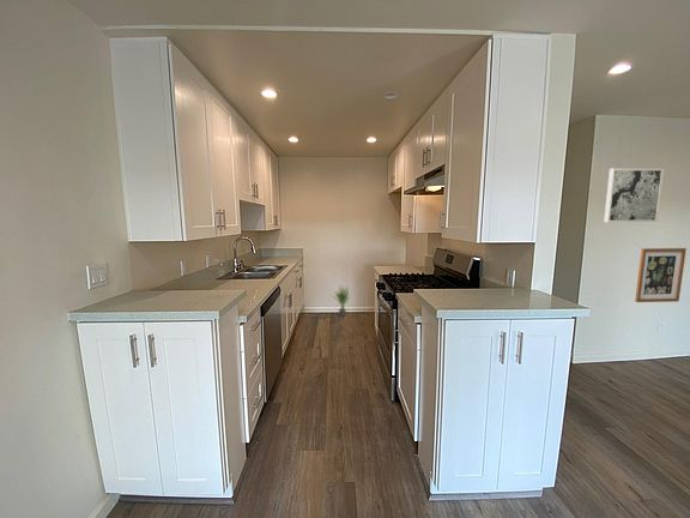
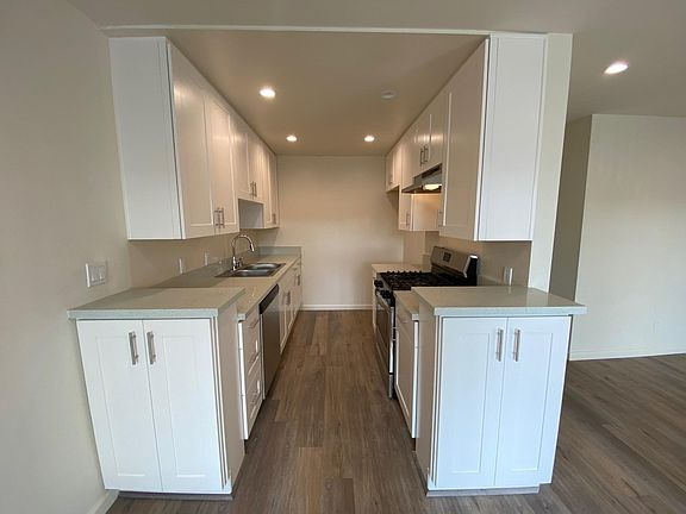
- wall art [634,247,688,303]
- potted plant [331,284,352,318]
- wall art [603,167,665,223]
